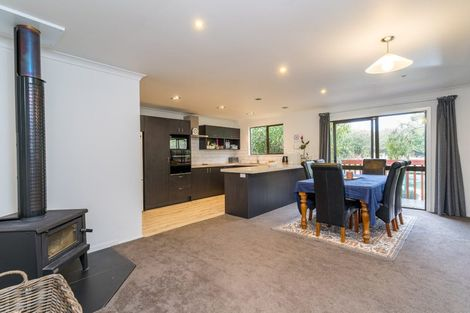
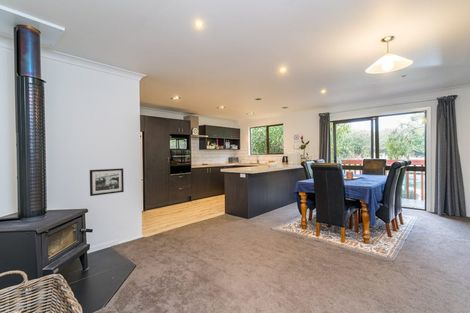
+ picture frame [89,167,125,197]
